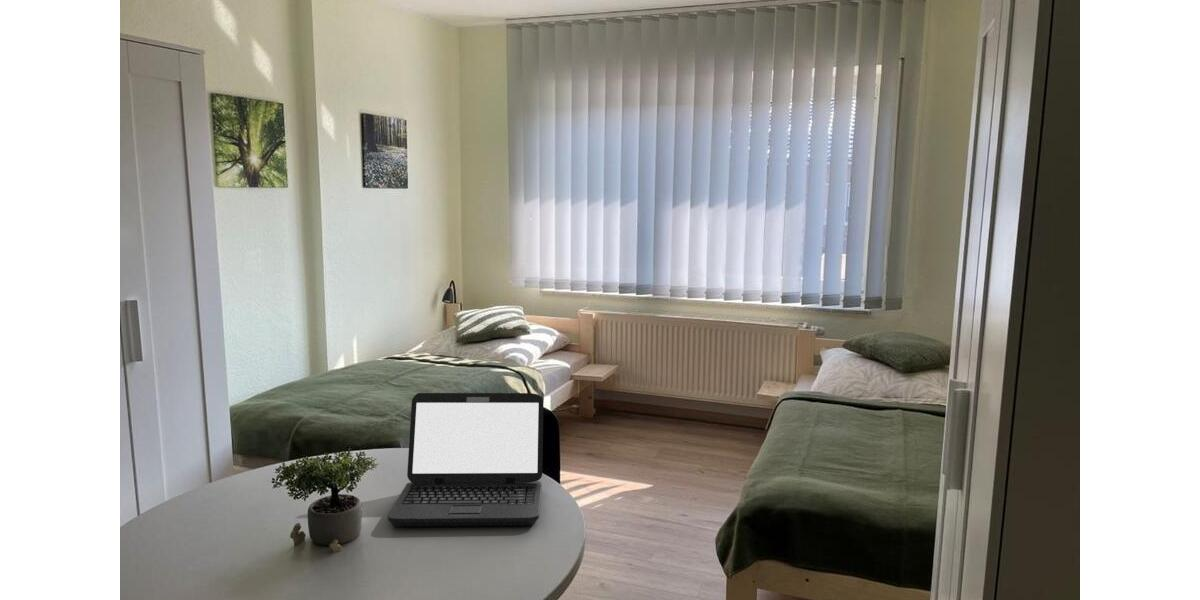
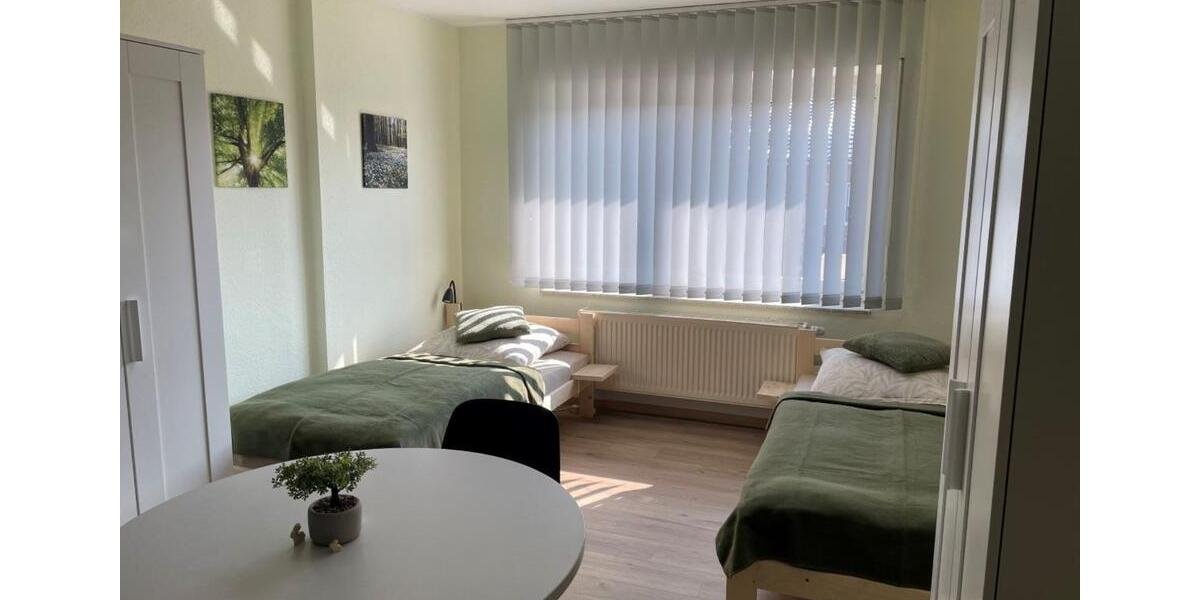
- laptop [386,392,544,527]
